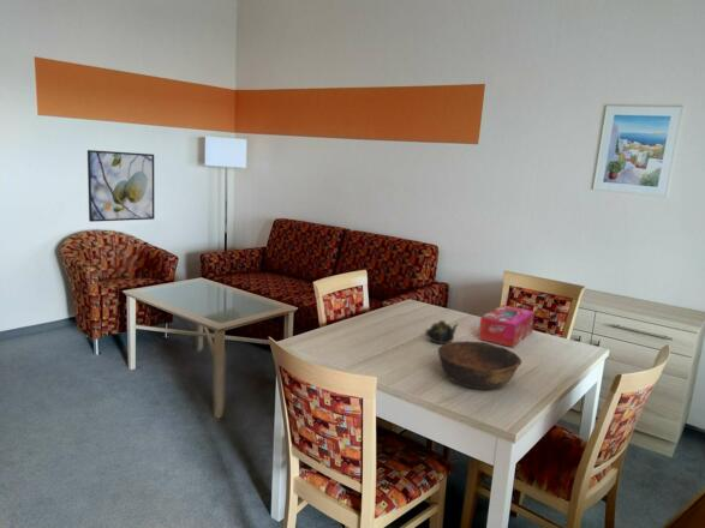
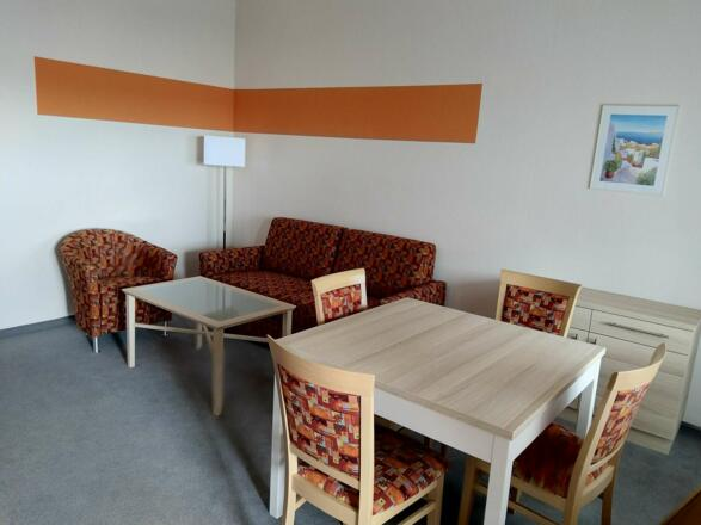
- tissue box [478,304,536,348]
- teapot [424,319,459,346]
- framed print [86,149,155,223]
- bowl [437,340,522,390]
